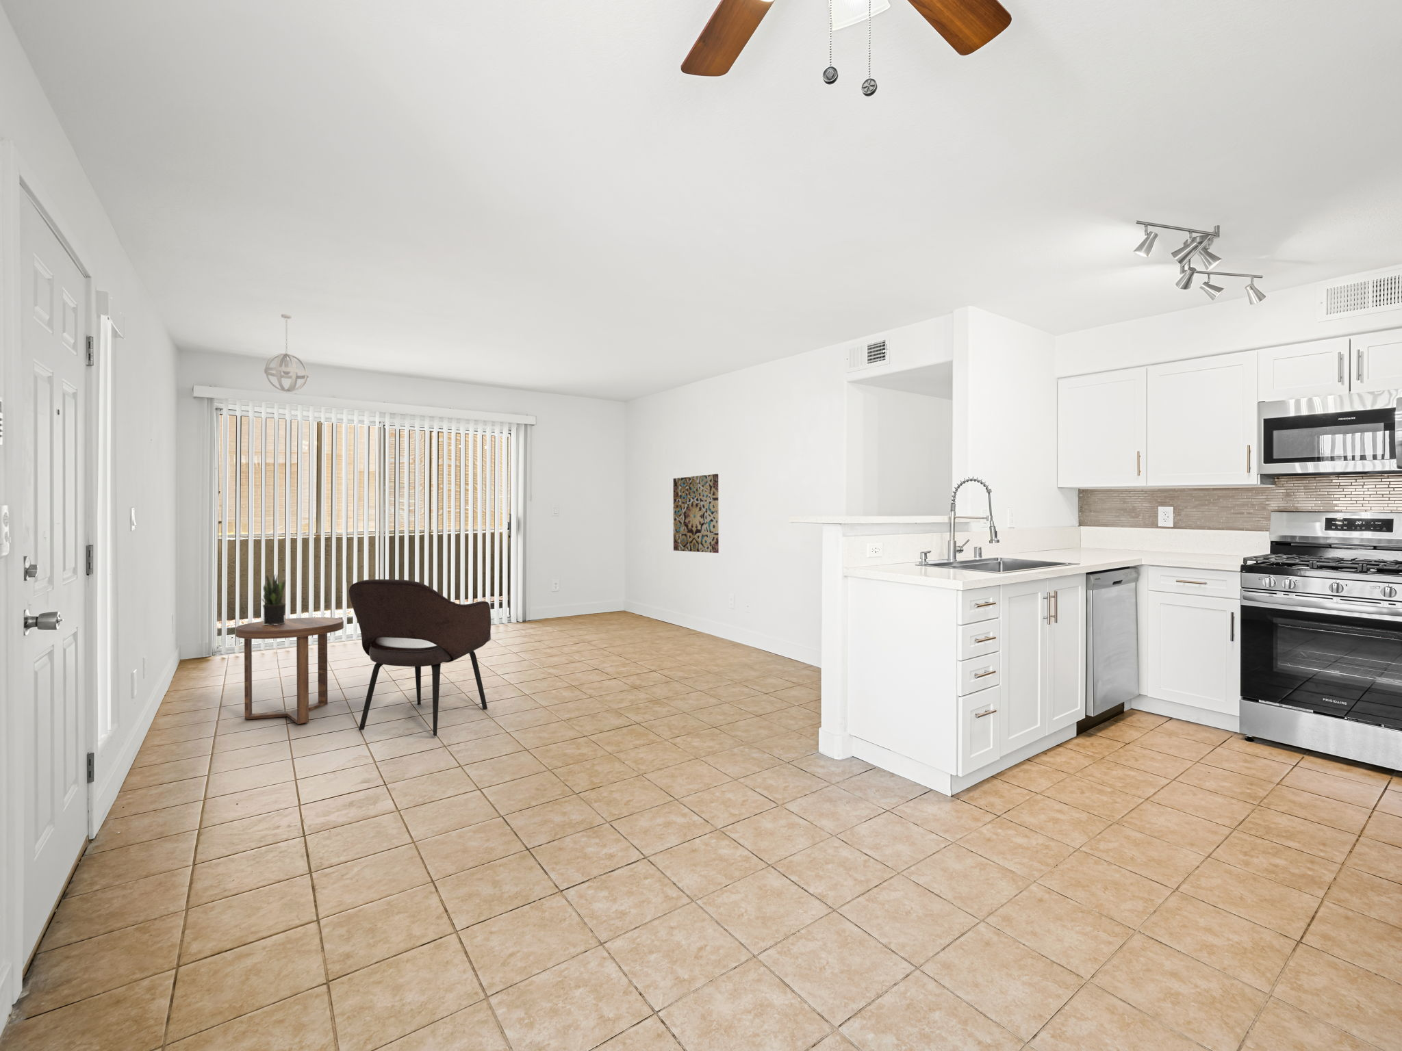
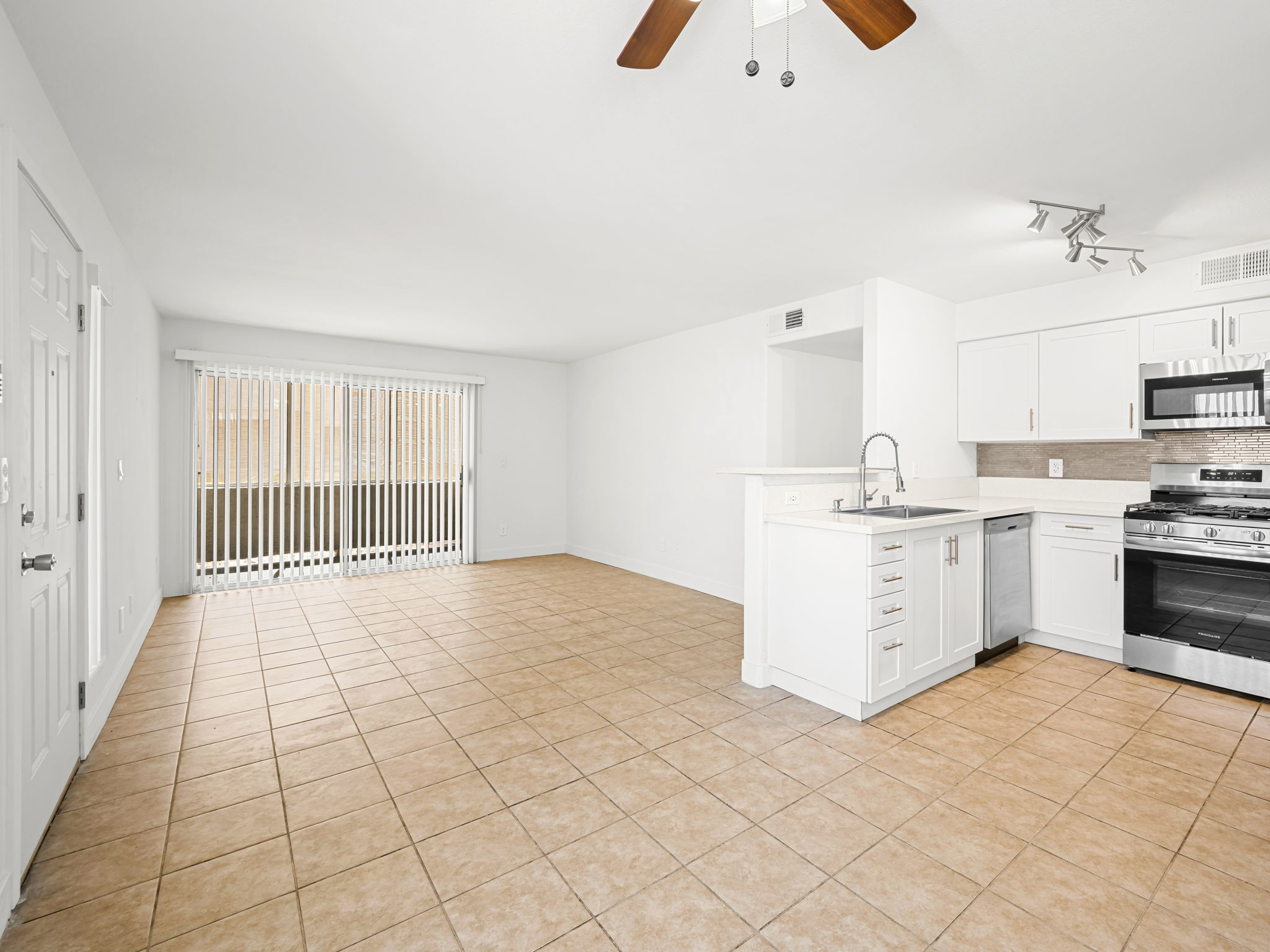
- wall art [672,474,720,553]
- potted plant [261,573,286,625]
- side table [235,616,344,724]
- armchair [349,578,491,737]
- pendant light [264,314,309,393]
